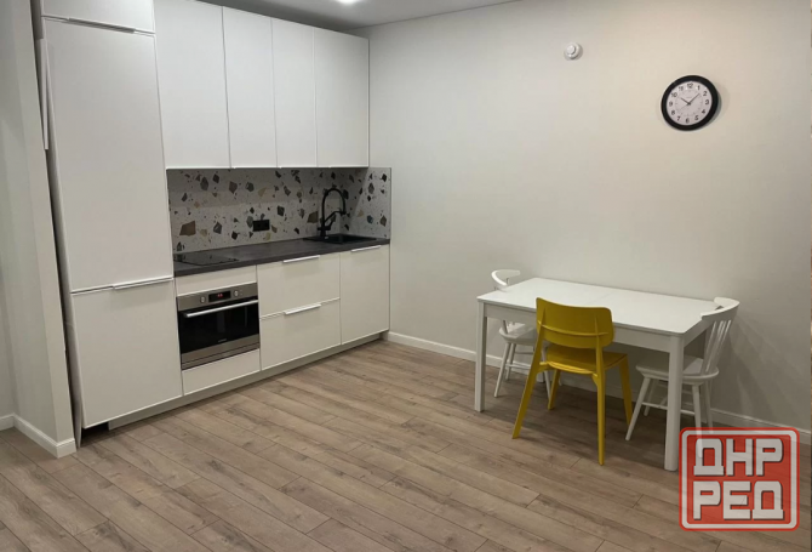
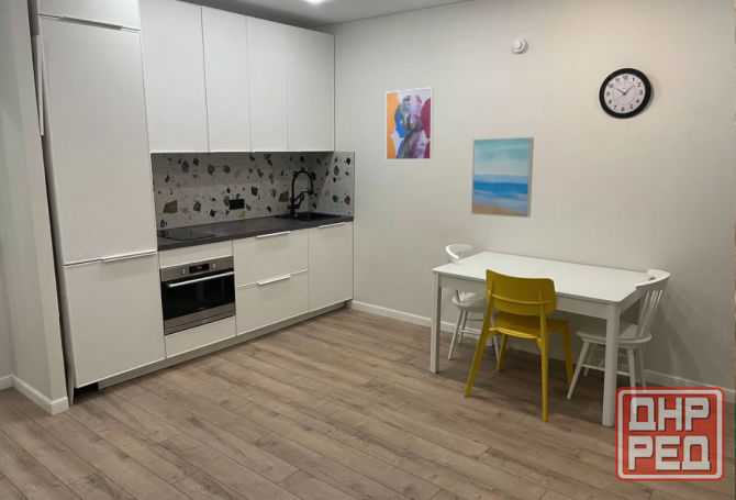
+ wall art [470,136,535,219]
+ wall art [384,86,435,162]
